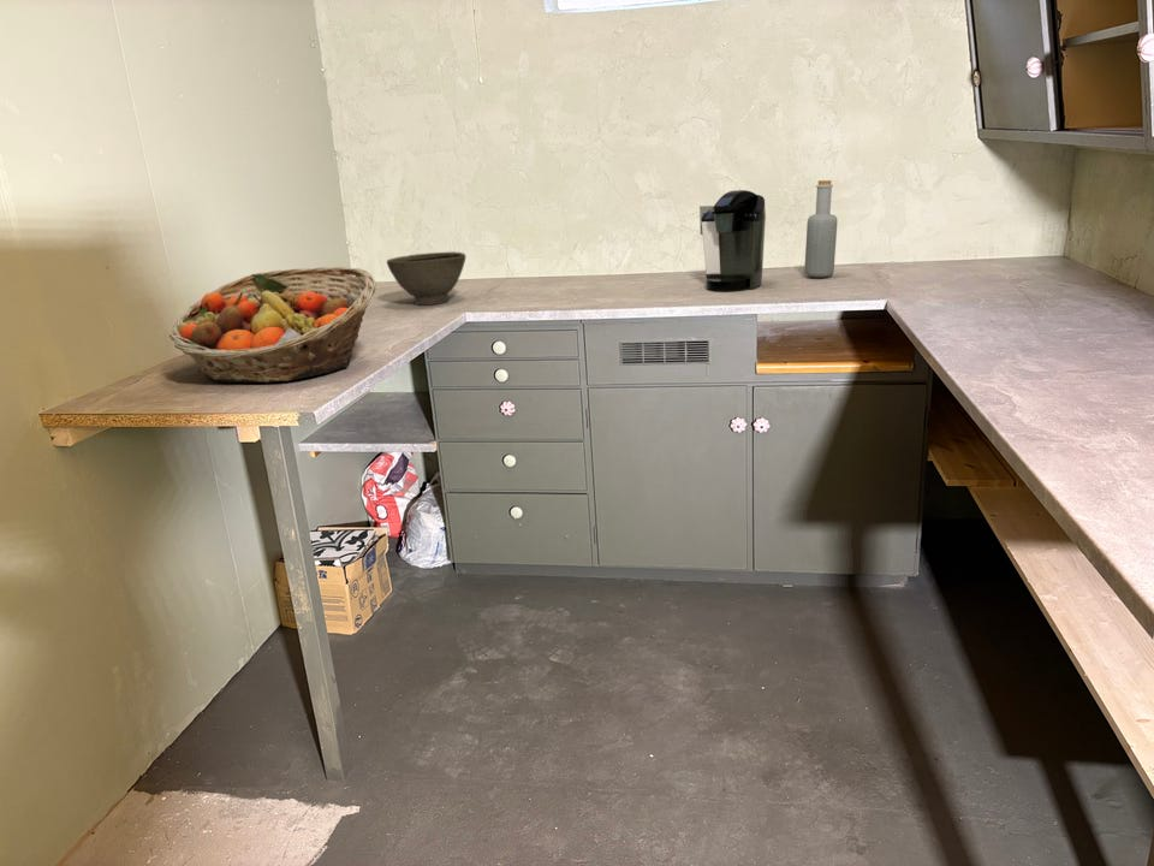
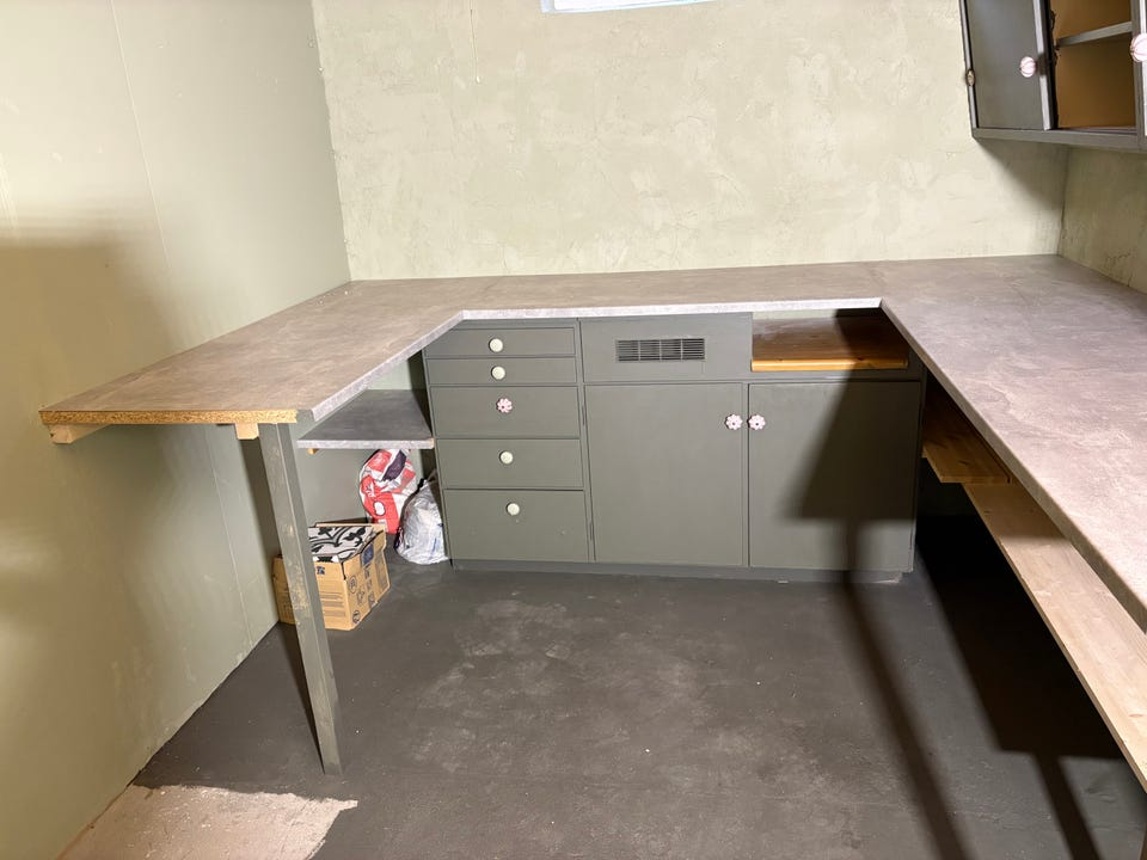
- fruit basket [168,266,377,384]
- coffee maker [698,189,767,292]
- bowl [386,251,466,307]
- bottle [803,179,838,279]
